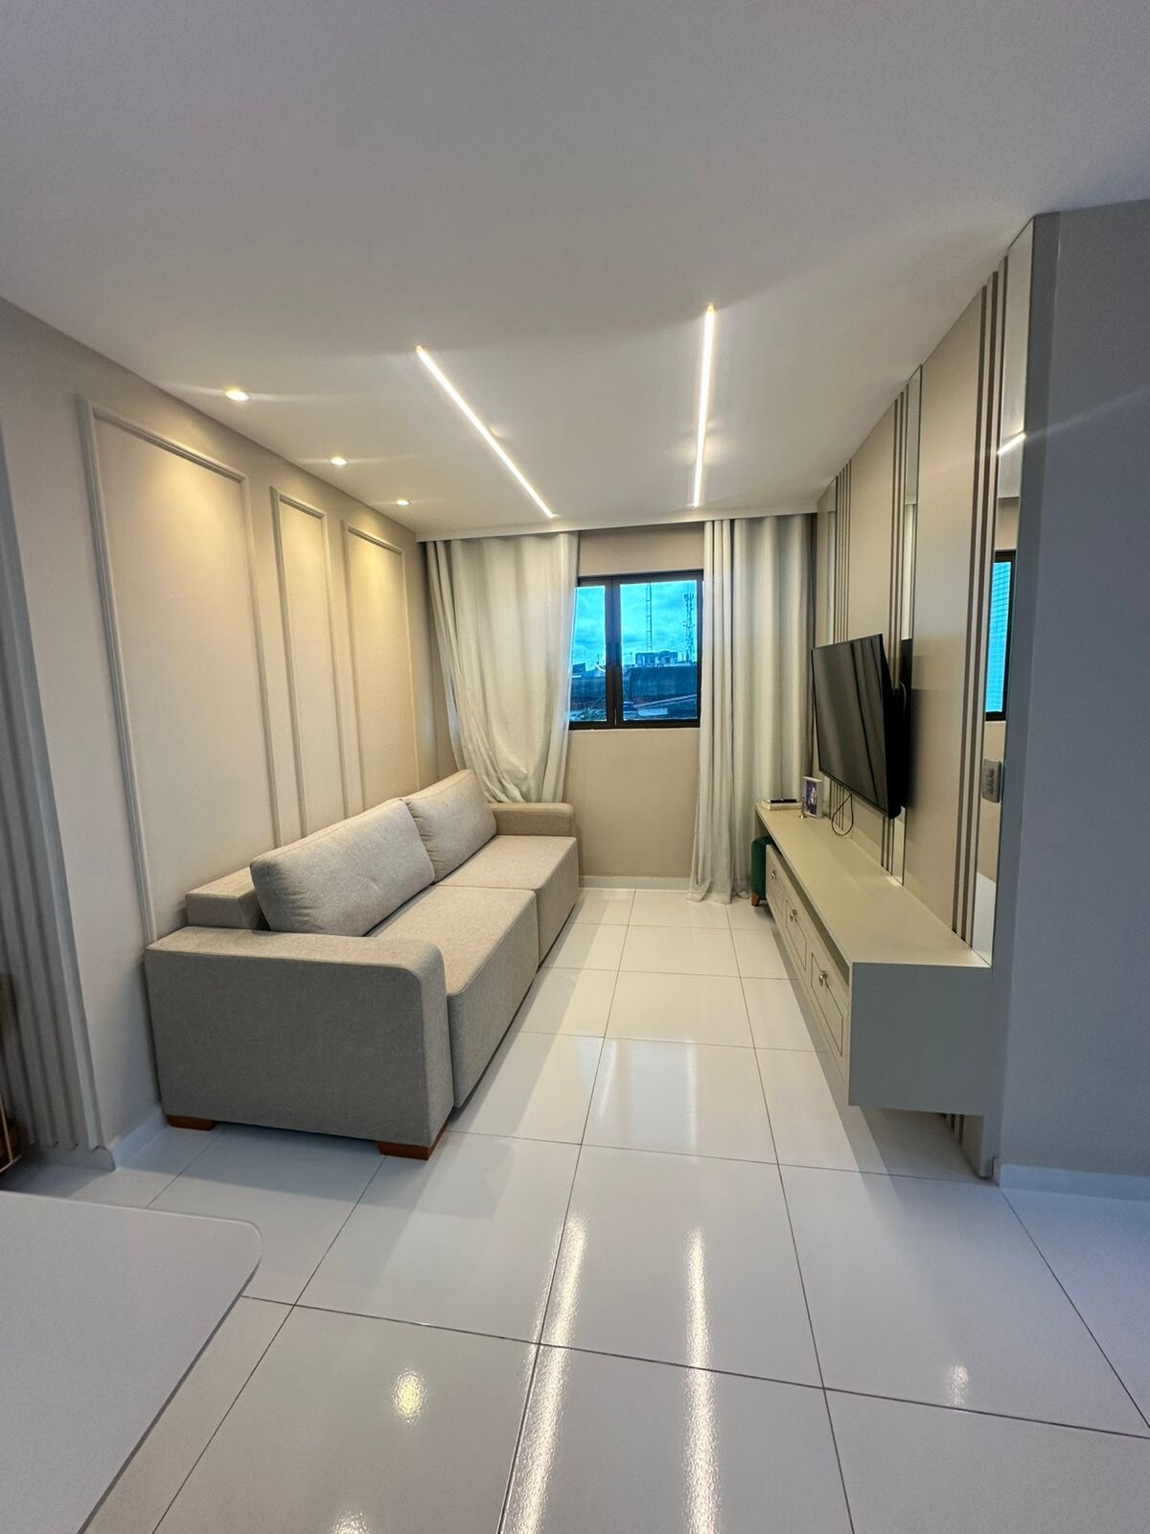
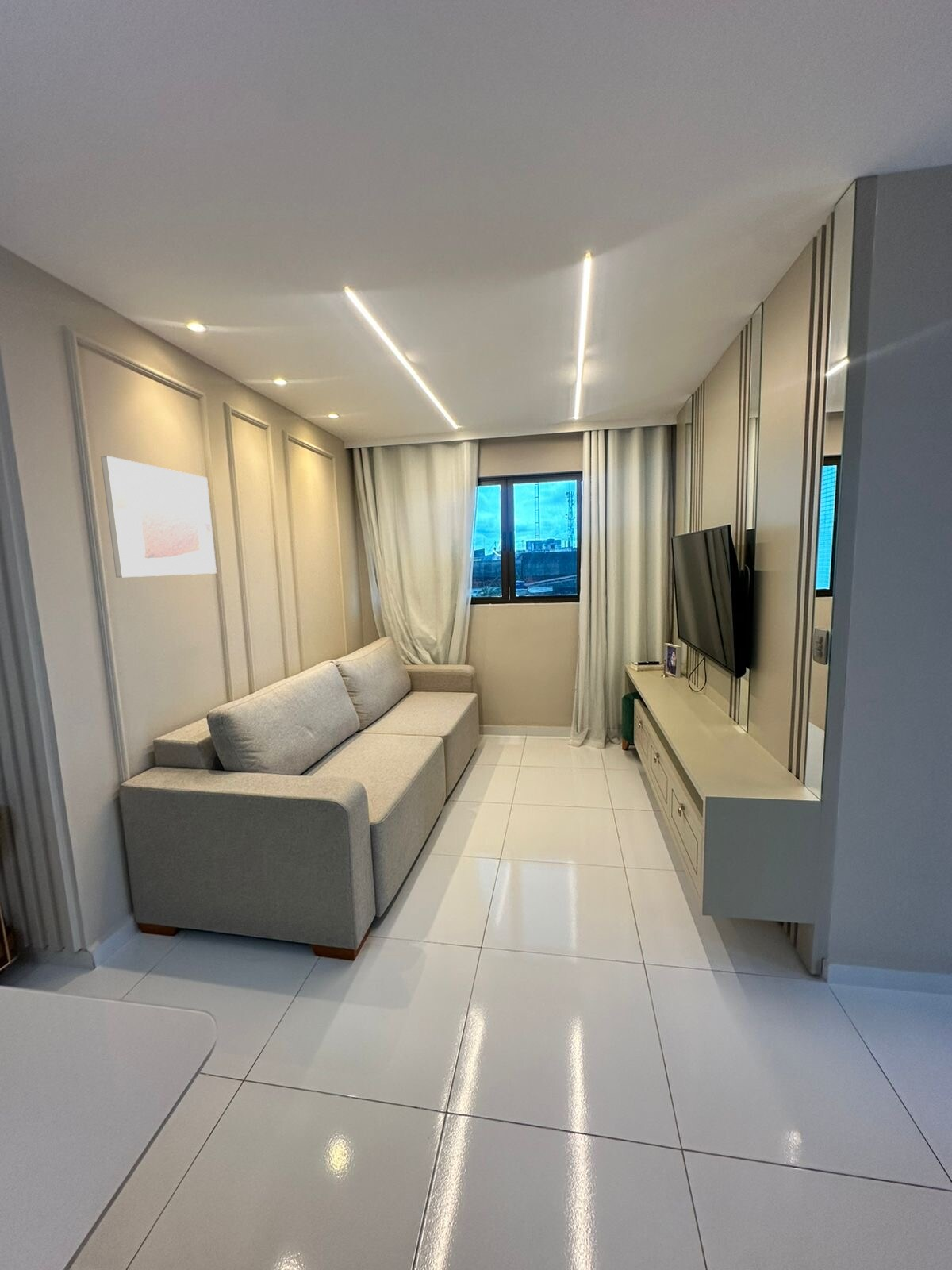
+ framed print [100,455,217,579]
